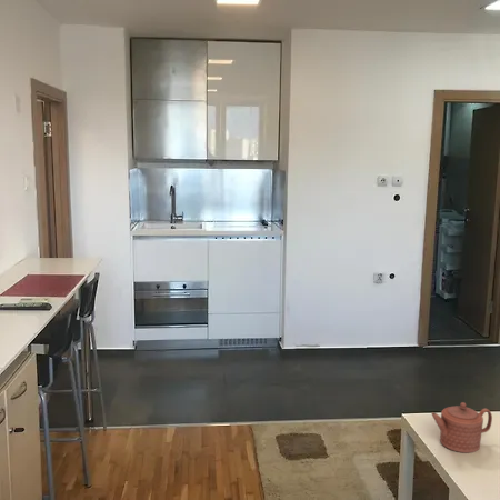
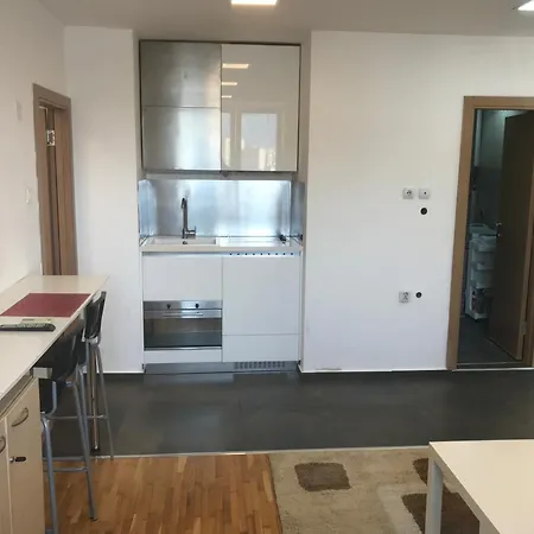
- teapot [430,401,493,453]
